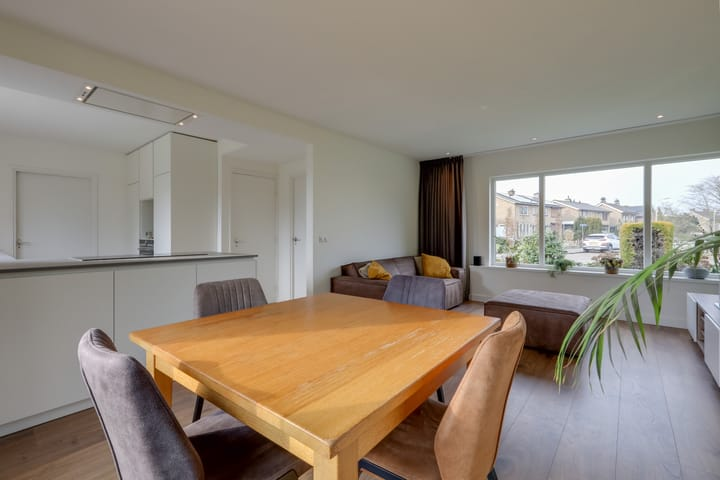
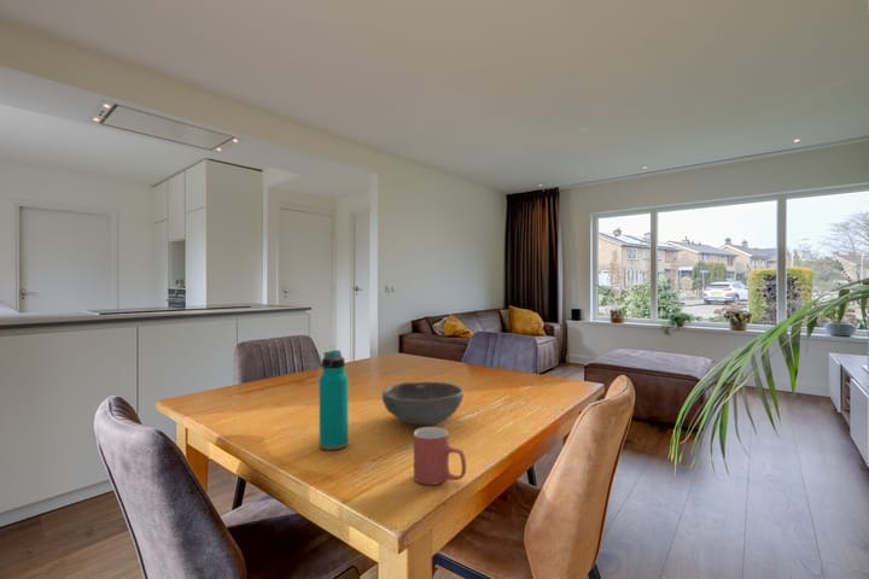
+ water bottle [319,349,349,451]
+ bowl [381,381,465,426]
+ mug [413,426,467,486]
